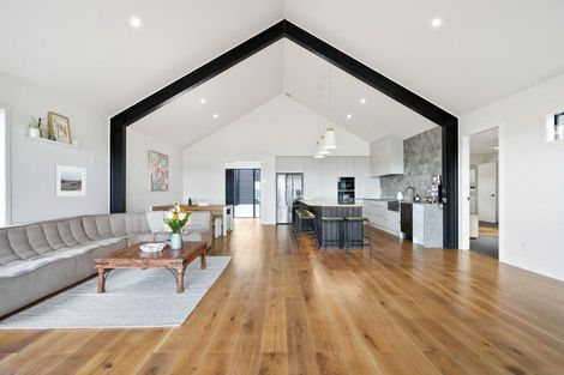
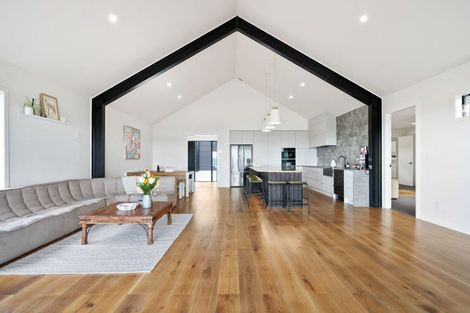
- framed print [54,164,86,198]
